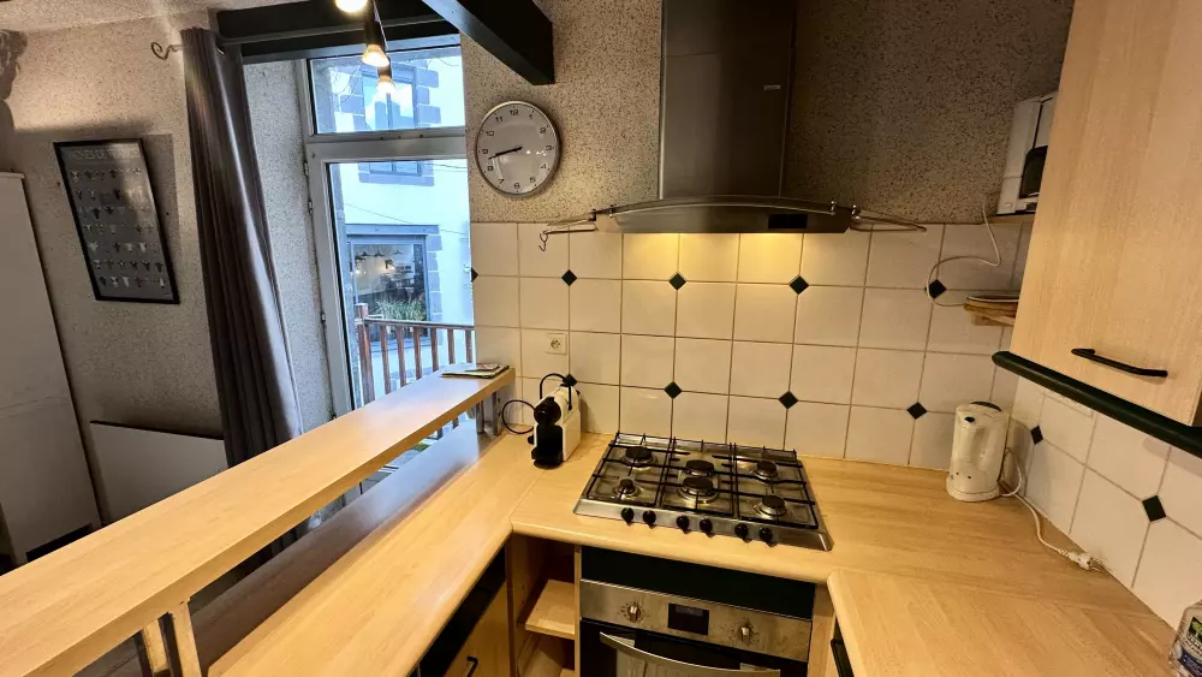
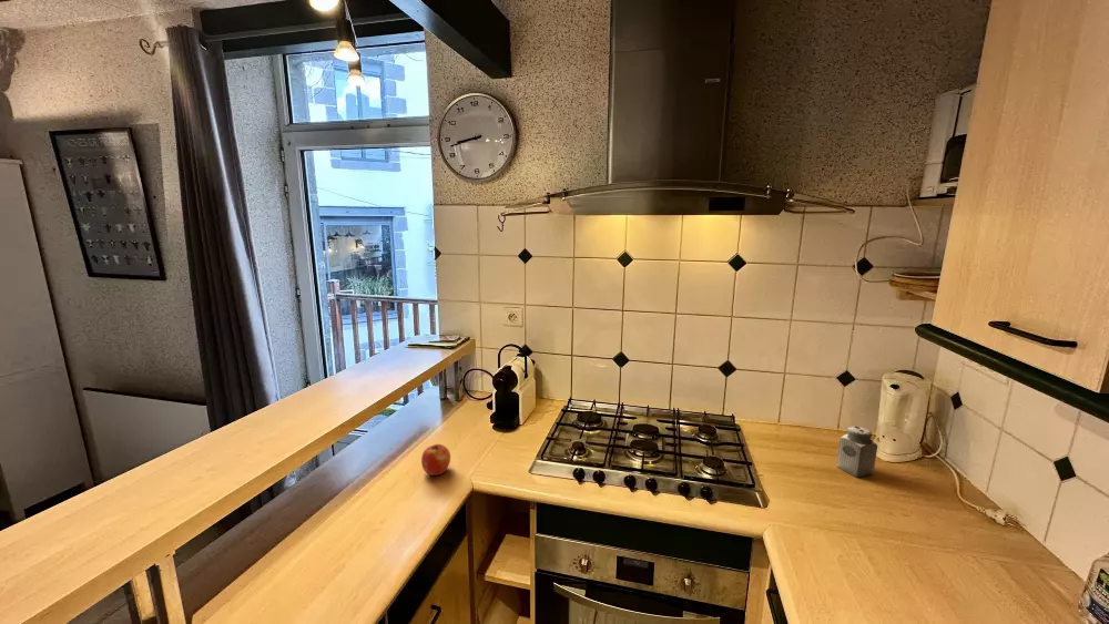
+ salt shaker [836,426,878,479]
+ apple [420,443,451,477]
